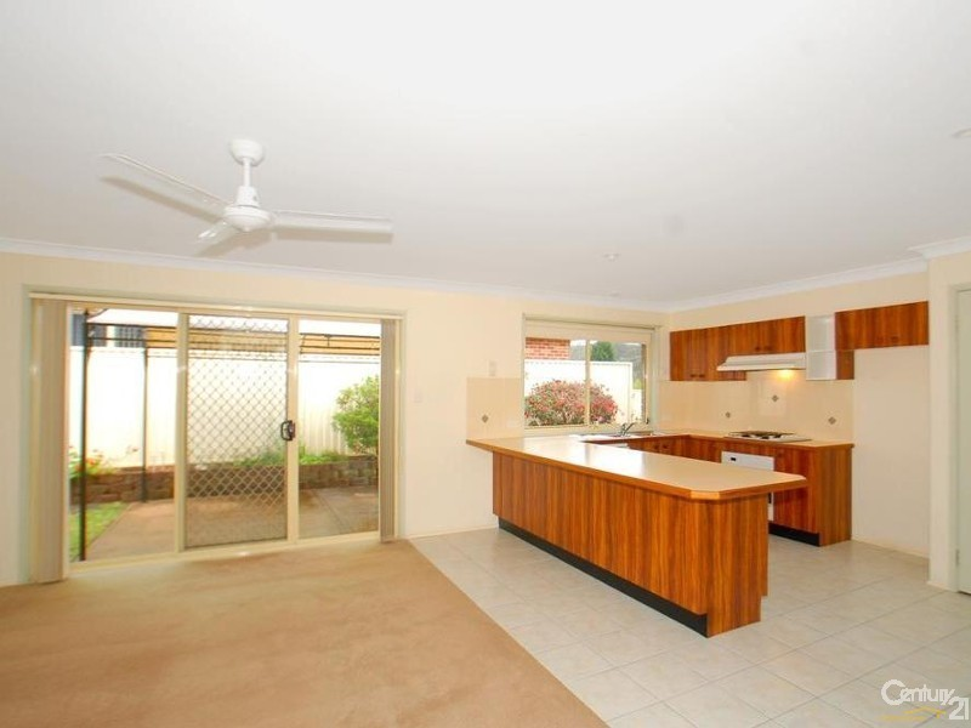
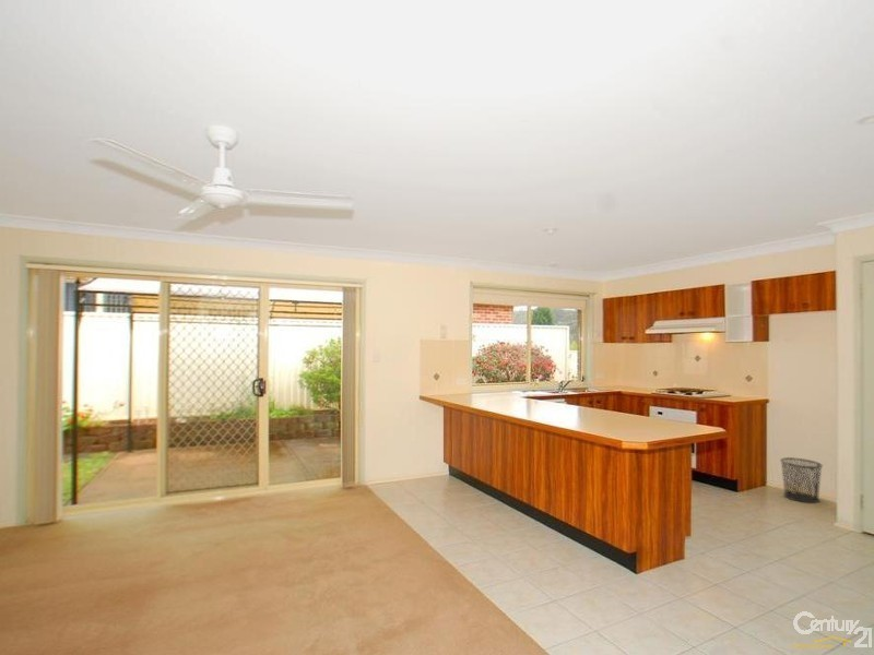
+ waste bin [779,456,824,504]
